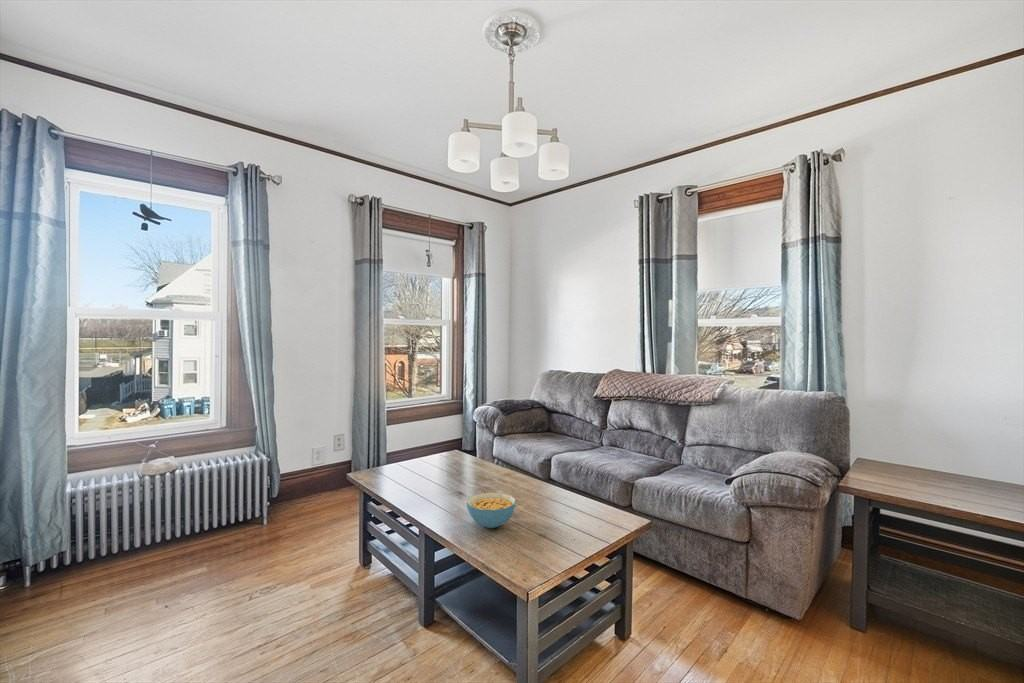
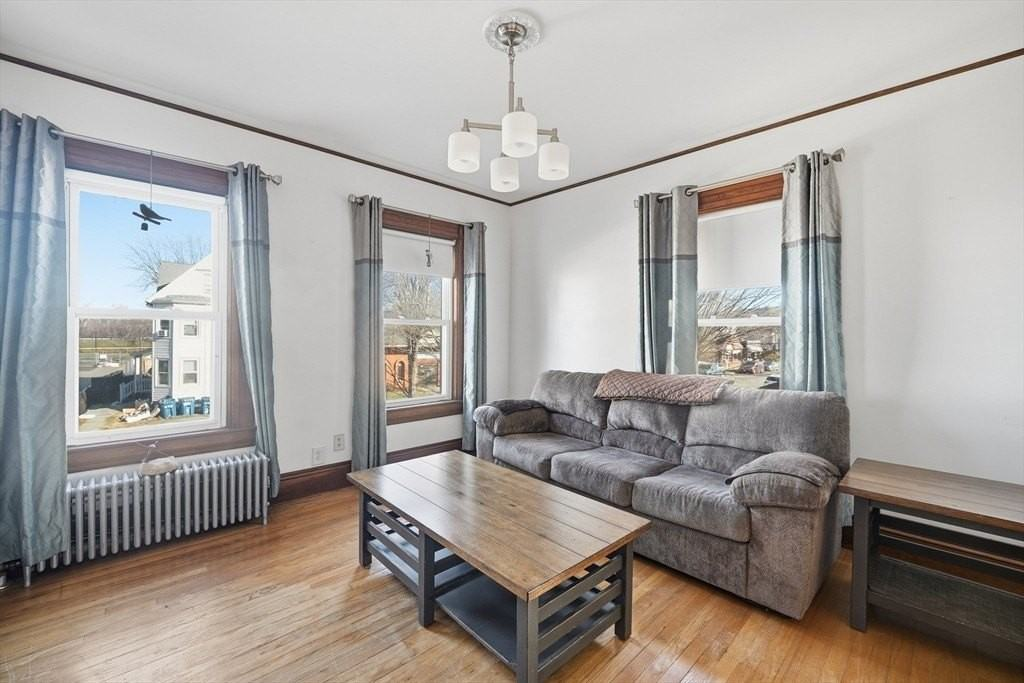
- cereal bowl [466,492,517,529]
